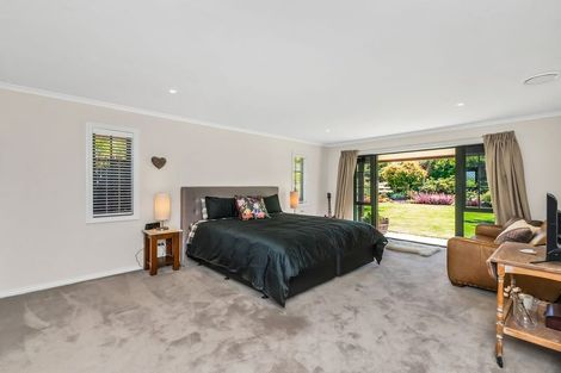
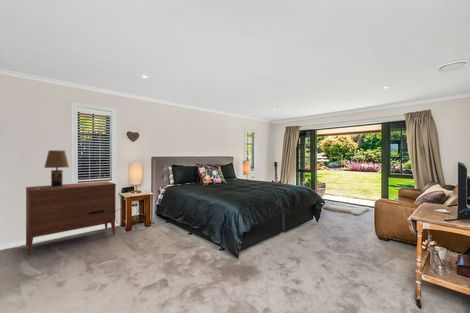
+ table lamp [35,149,70,189]
+ dresser [25,180,117,255]
